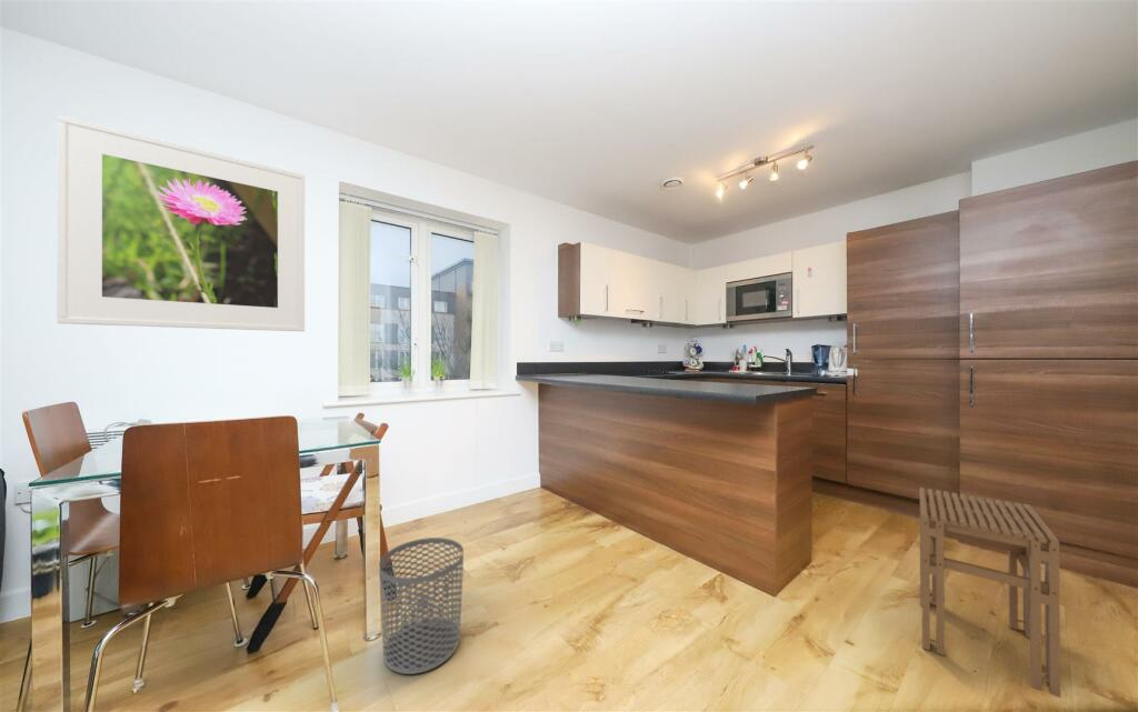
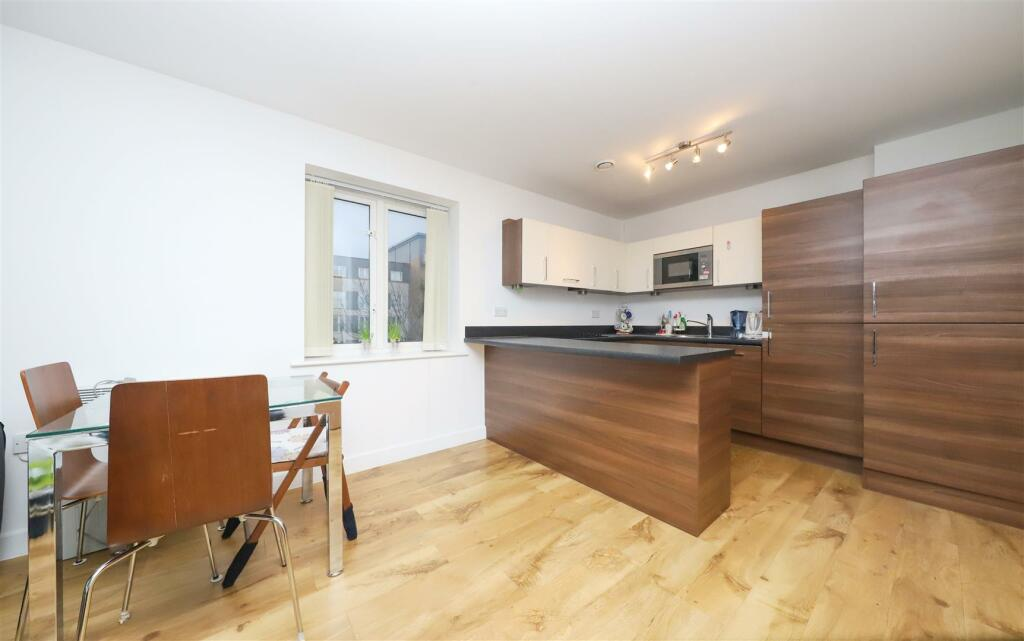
- waste bin [378,536,465,675]
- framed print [56,114,306,332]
- stool [919,487,1061,699]
